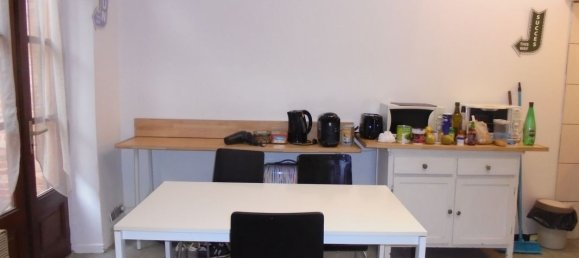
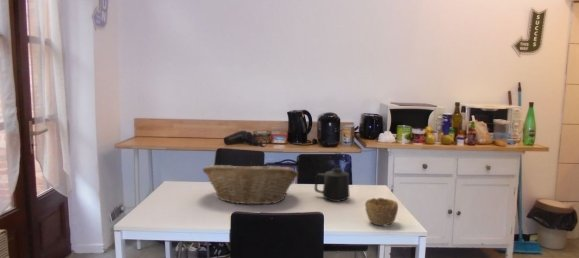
+ fruit basket [202,161,299,206]
+ bowl [364,197,399,226]
+ mug [314,167,351,202]
